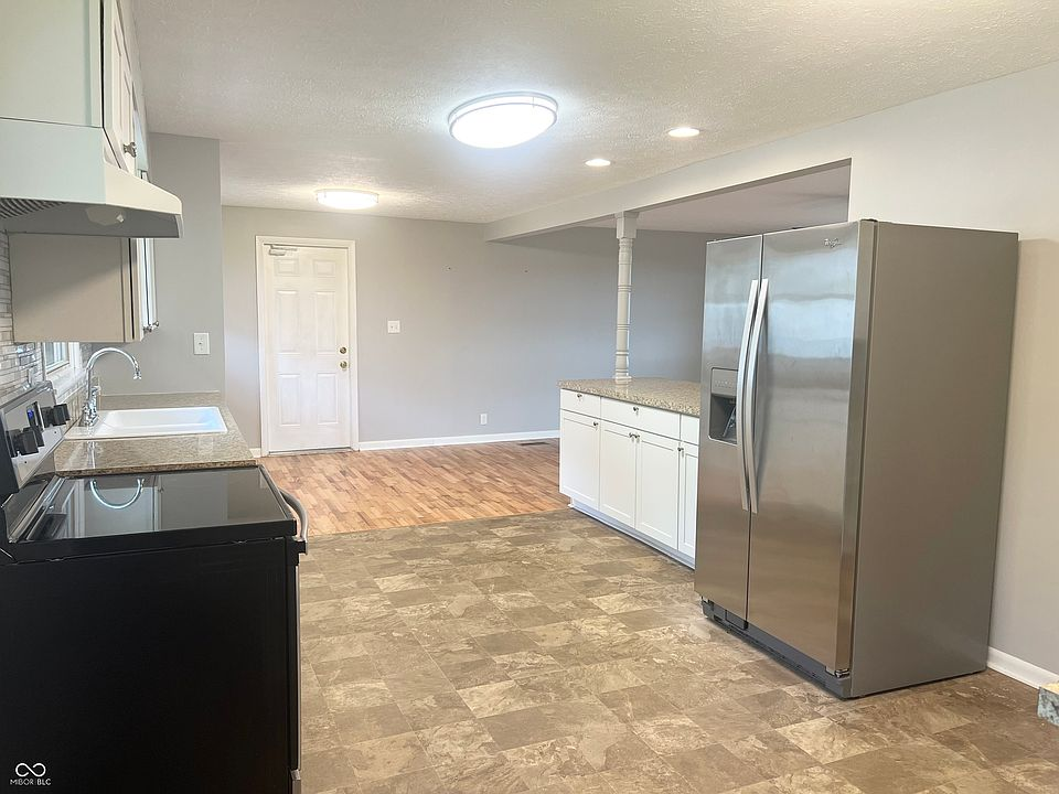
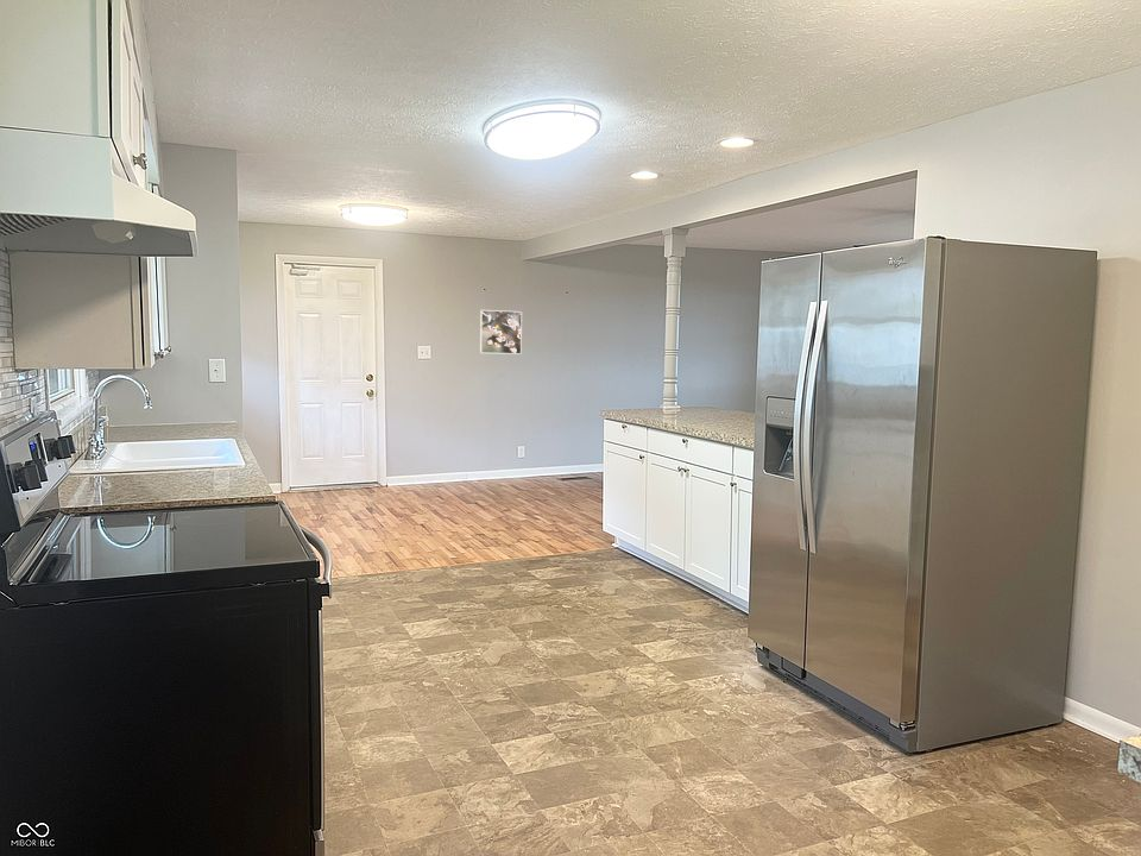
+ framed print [479,309,523,355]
